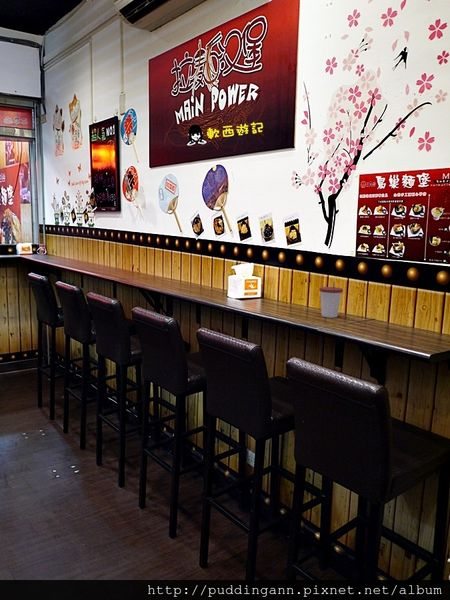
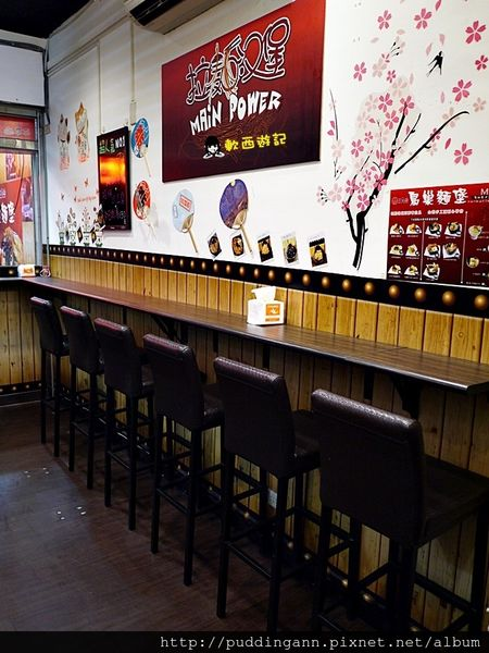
- cup [318,281,344,319]
